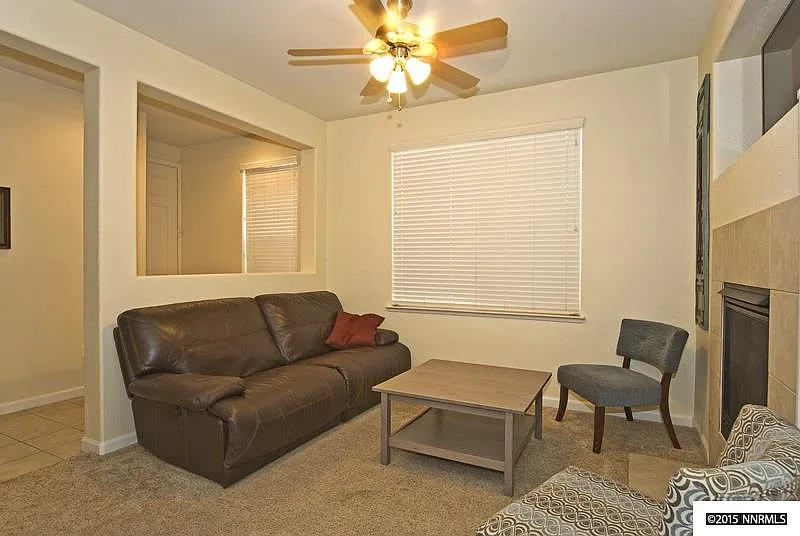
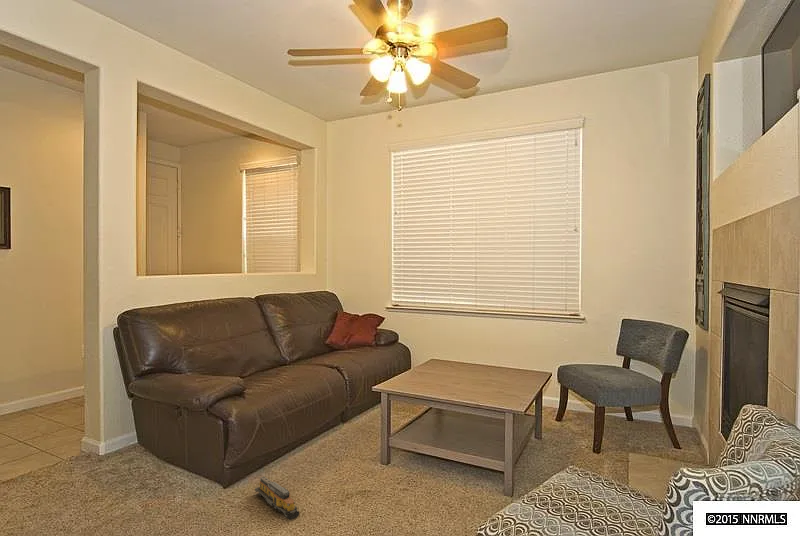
+ toy train [254,475,300,521]
